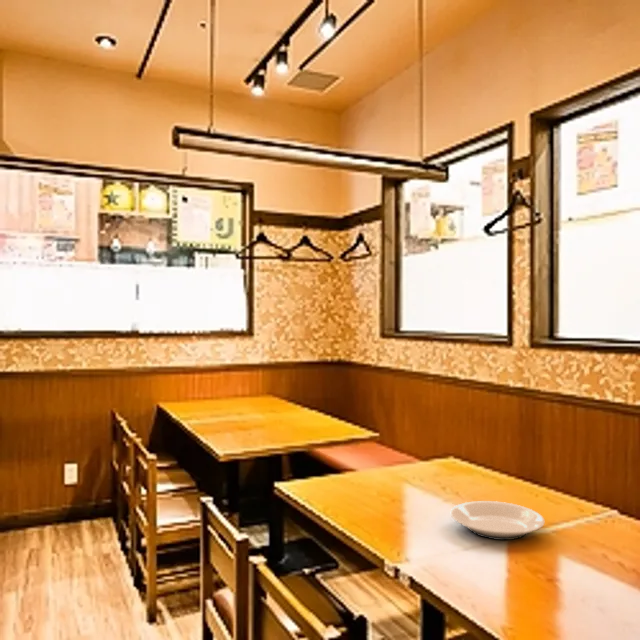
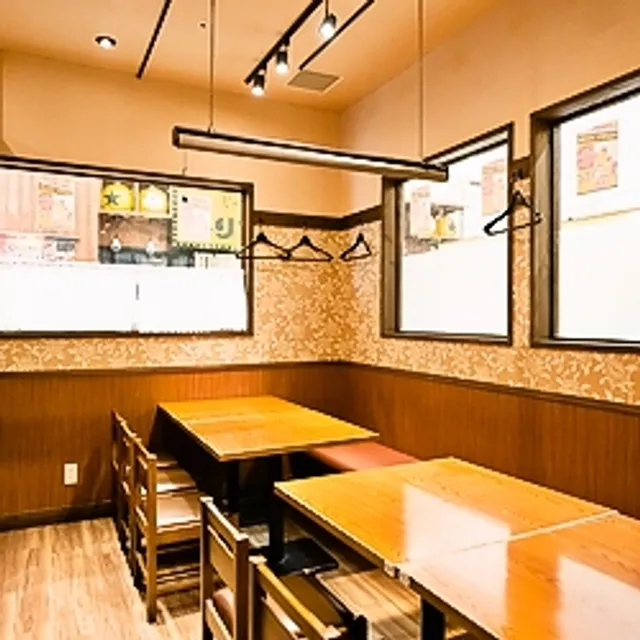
- plate [450,500,545,541]
